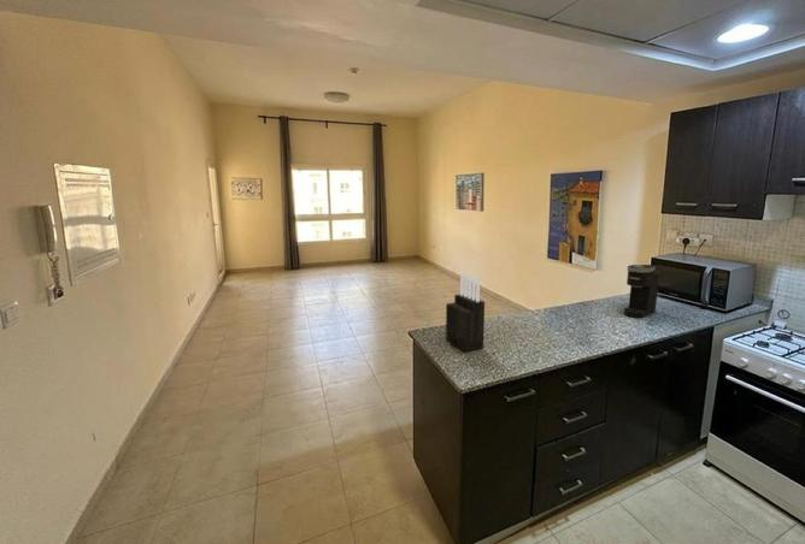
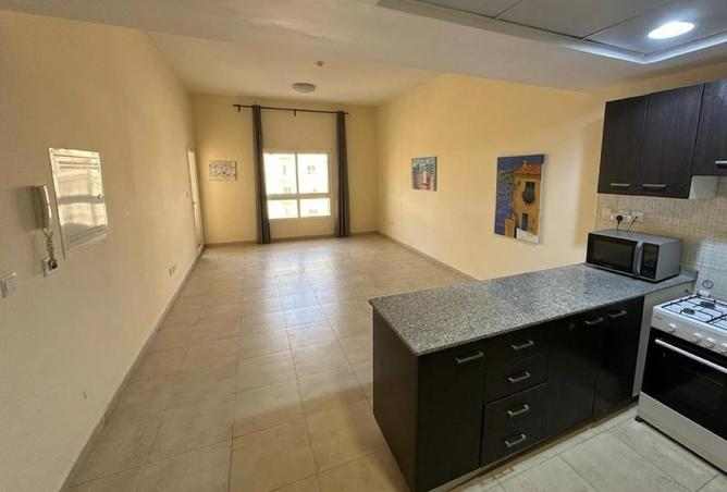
- coffee maker [623,264,662,319]
- knife block [445,271,486,353]
